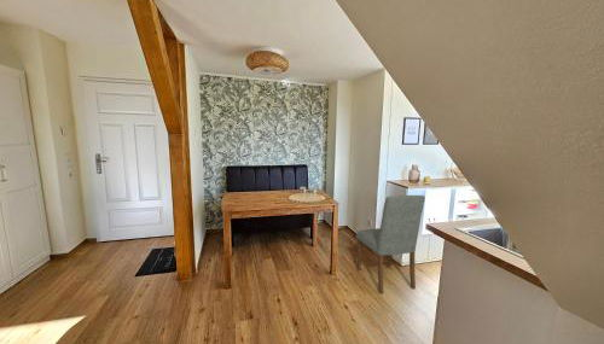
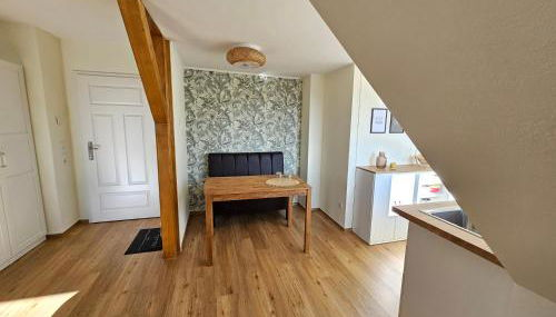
- dining chair [355,194,426,295]
